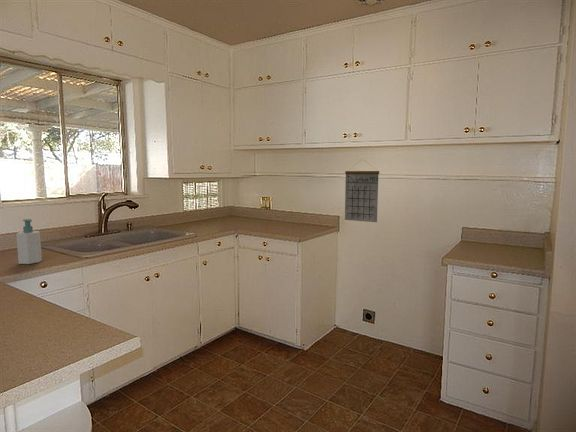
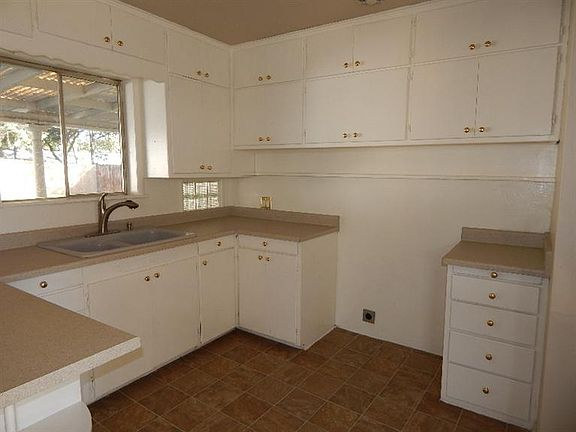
- calendar [344,159,380,223]
- soap bottle [15,218,43,265]
